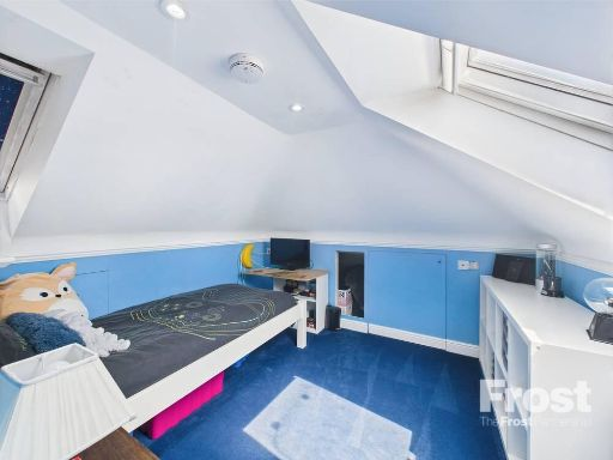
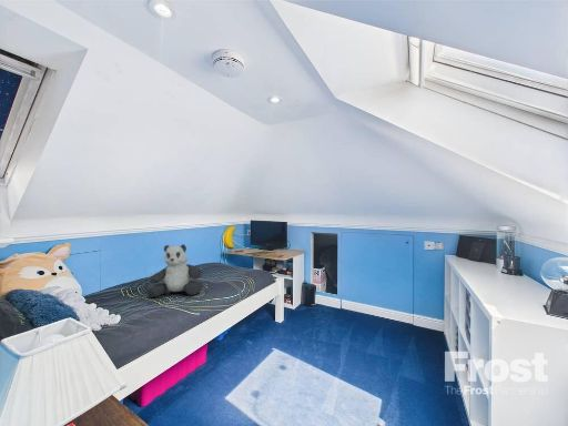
+ teddy bear [144,243,204,298]
